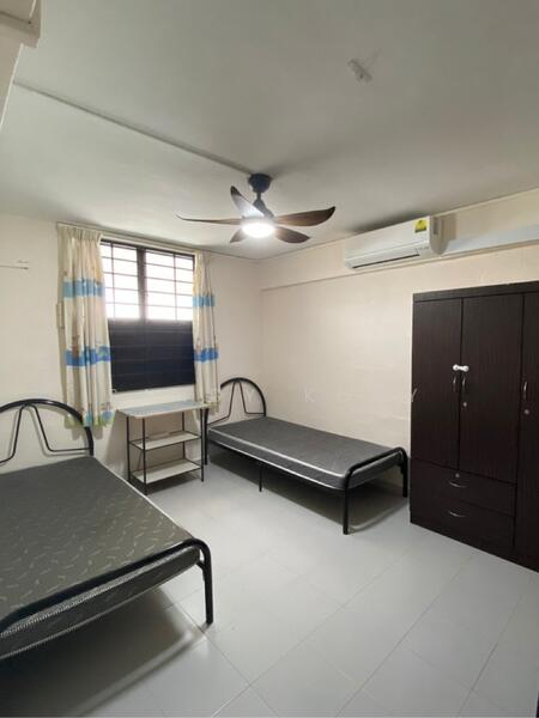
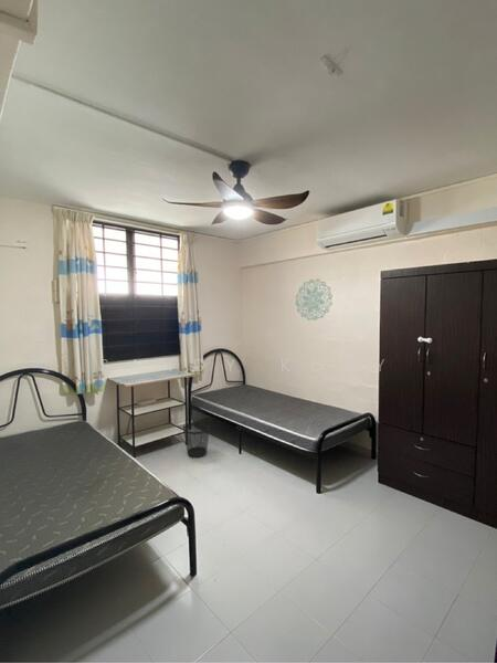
+ wastebasket [182,421,211,459]
+ wall decoration [295,277,334,322]
